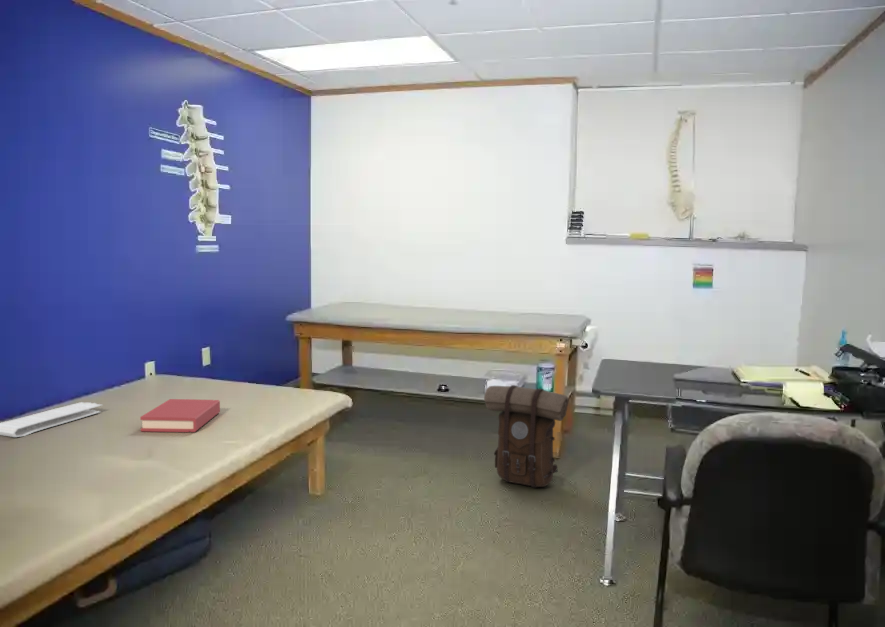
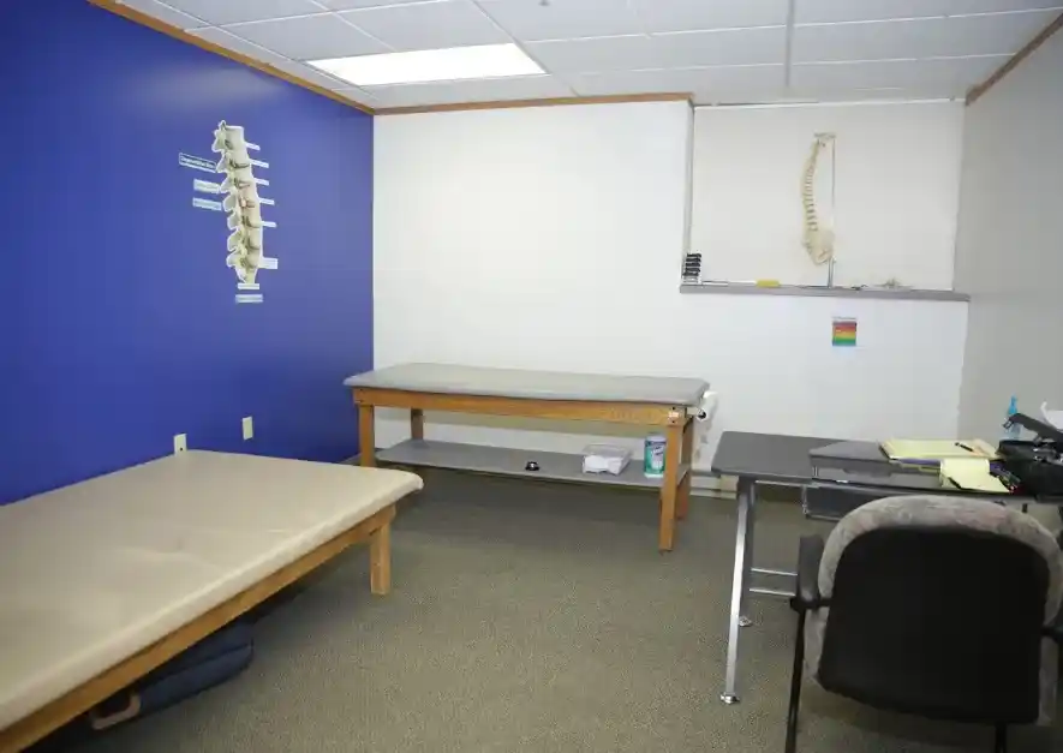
- hand towel [0,401,103,438]
- backpack [483,384,569,489]
- hardback book [139,398,221,433]
